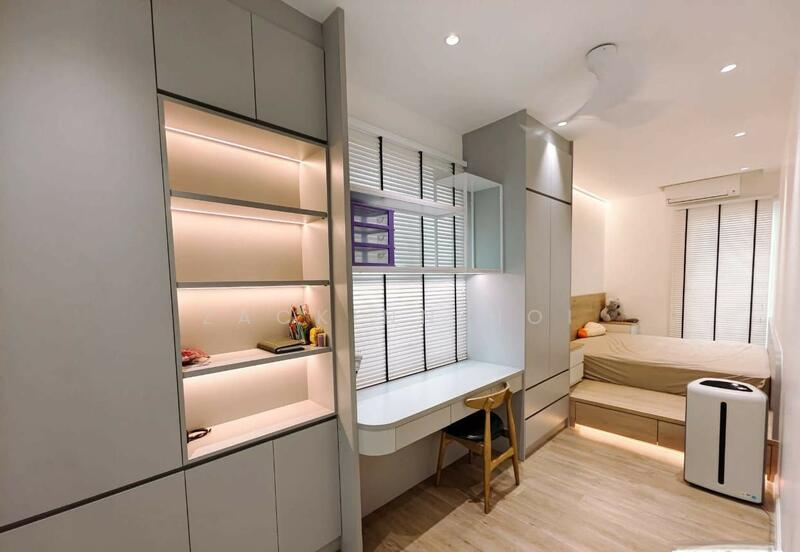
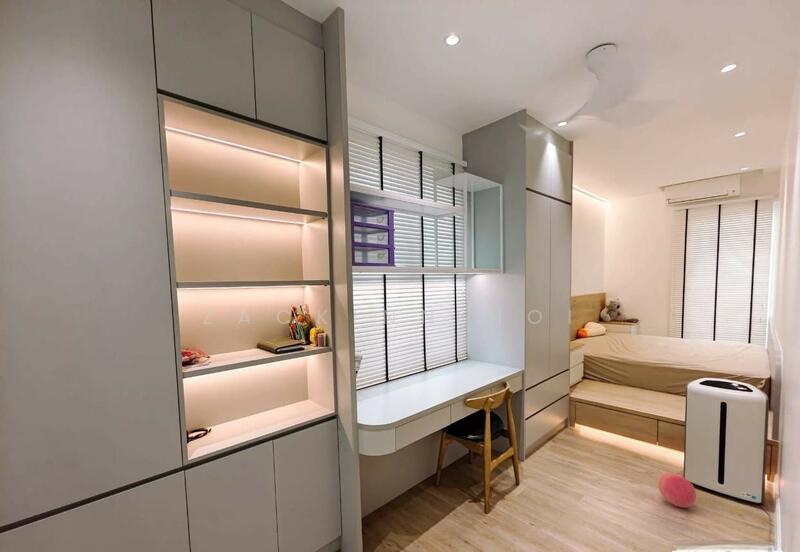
+ ball [658,472,697,508]
